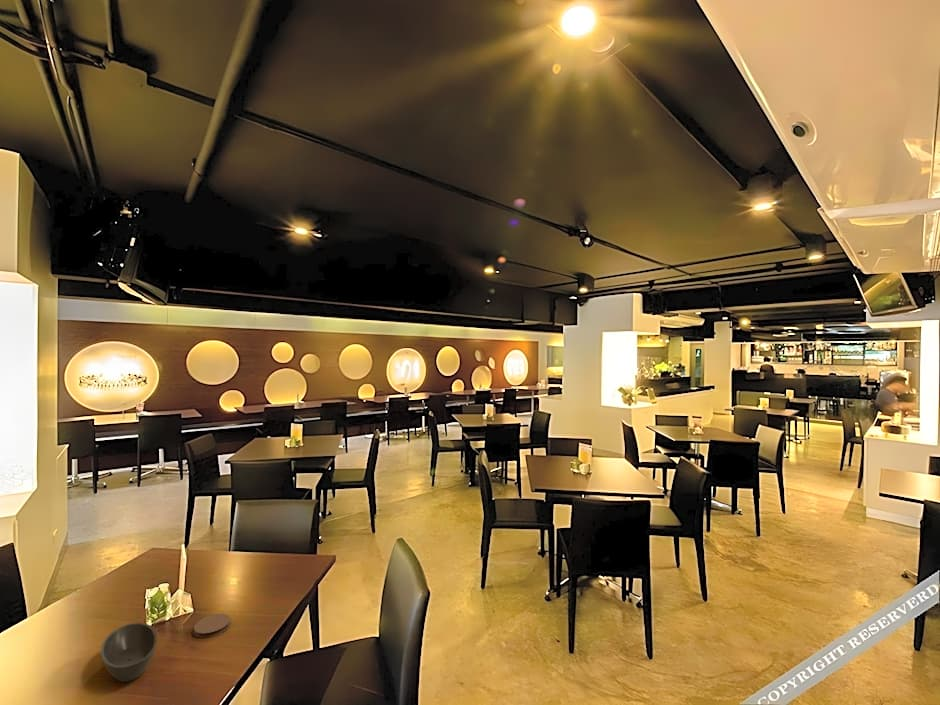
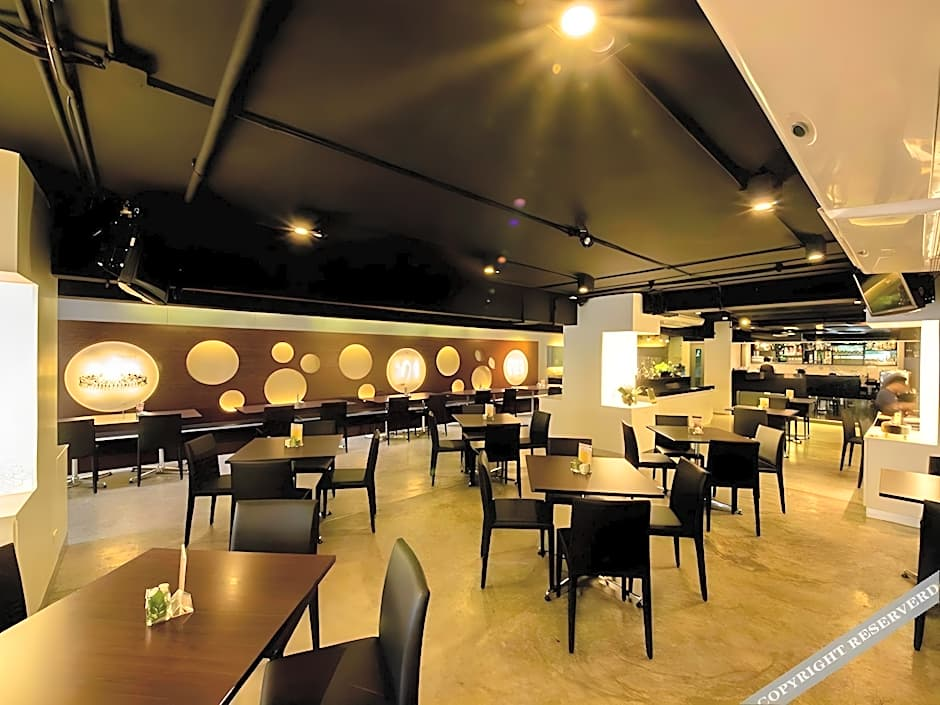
- coaster [193,613,232,639]
- bowl [100,622,158,683]
